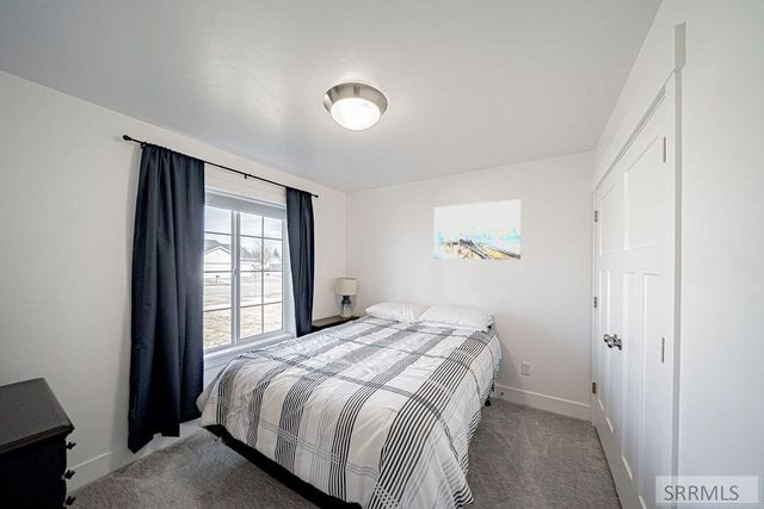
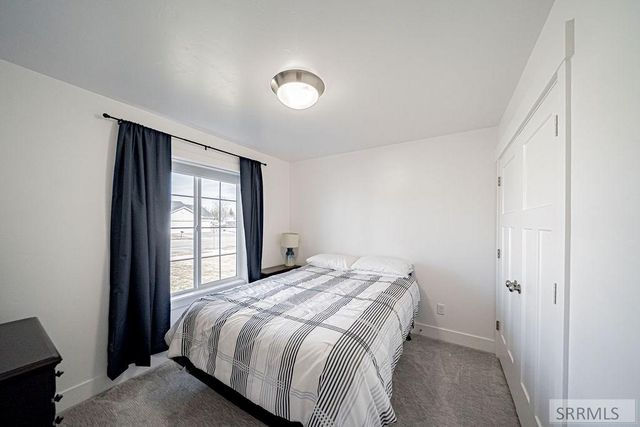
- wall art [433,198,522,261]
